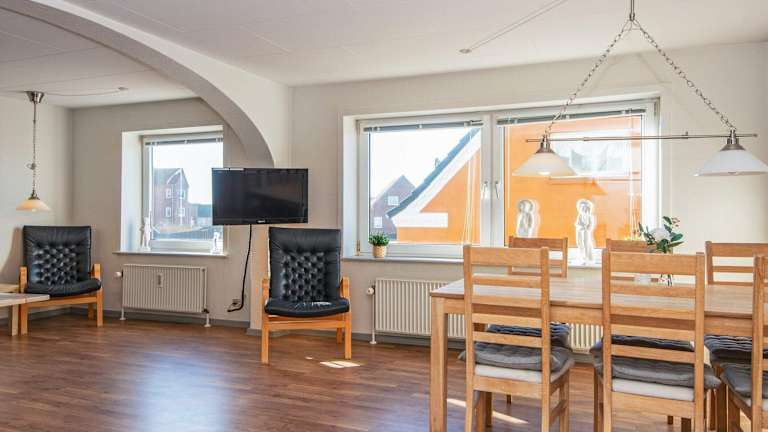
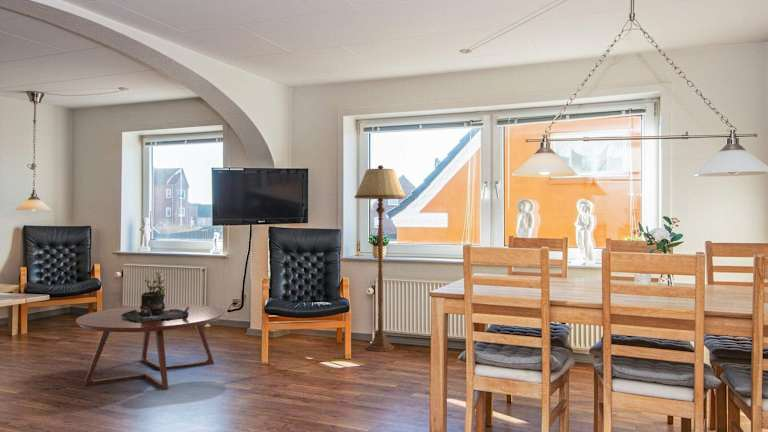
+ potted plant [119,270,190,323]
+ floor lamp [354,164,407,353]
+ coffee table [75,303,226,391]
